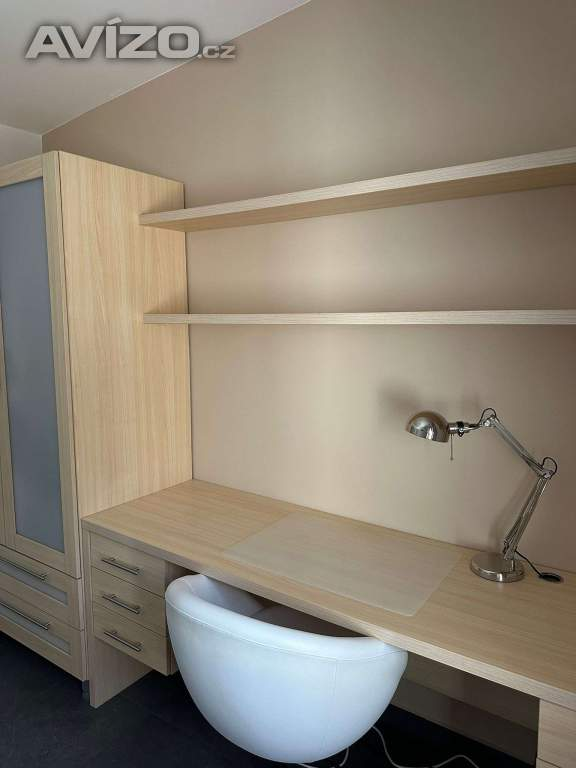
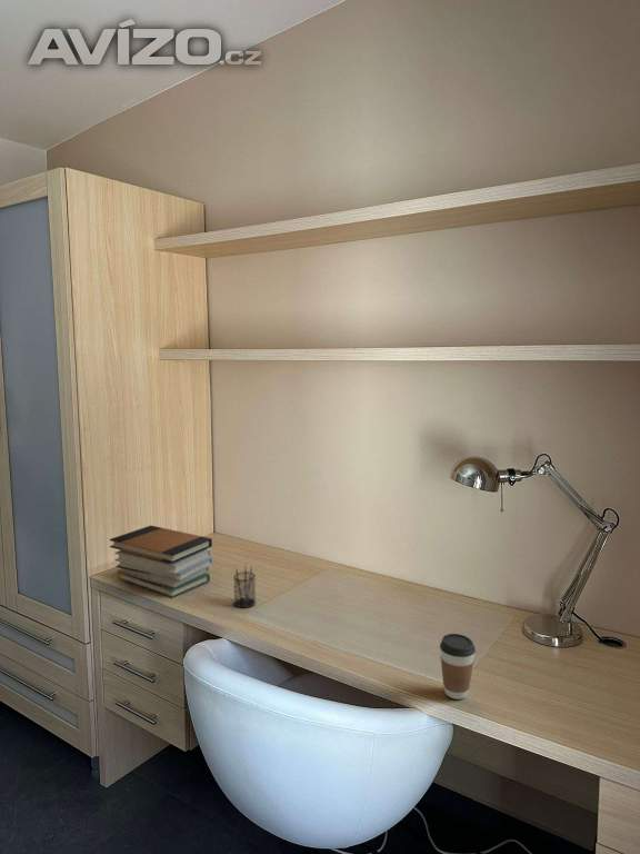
+ book stack [109,525,213,599]
+ pencil holder [232,563,257,609]
+ coffee cup [439,633,477,701]
